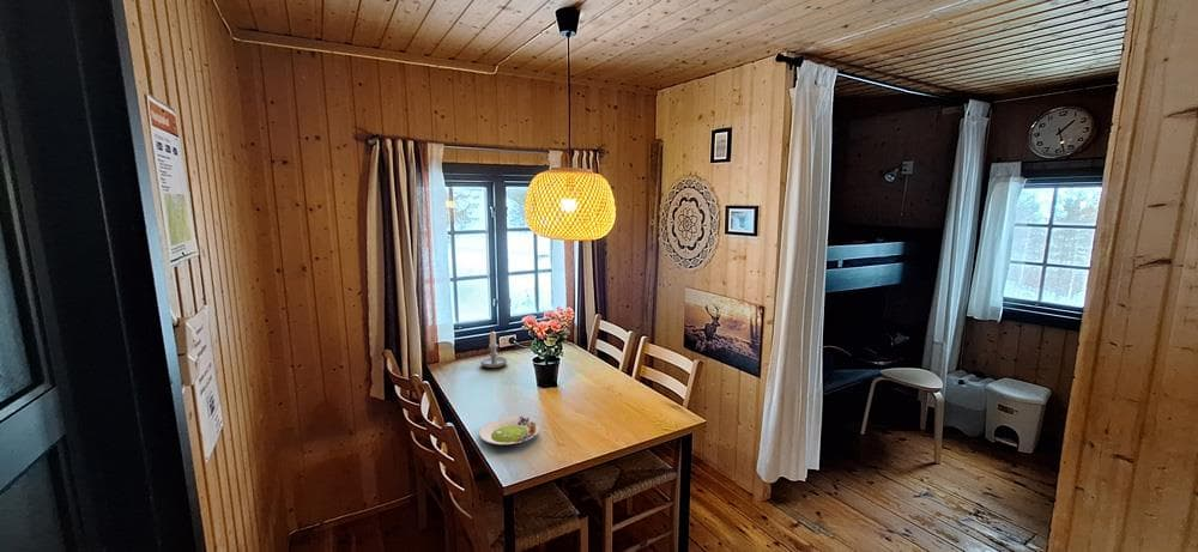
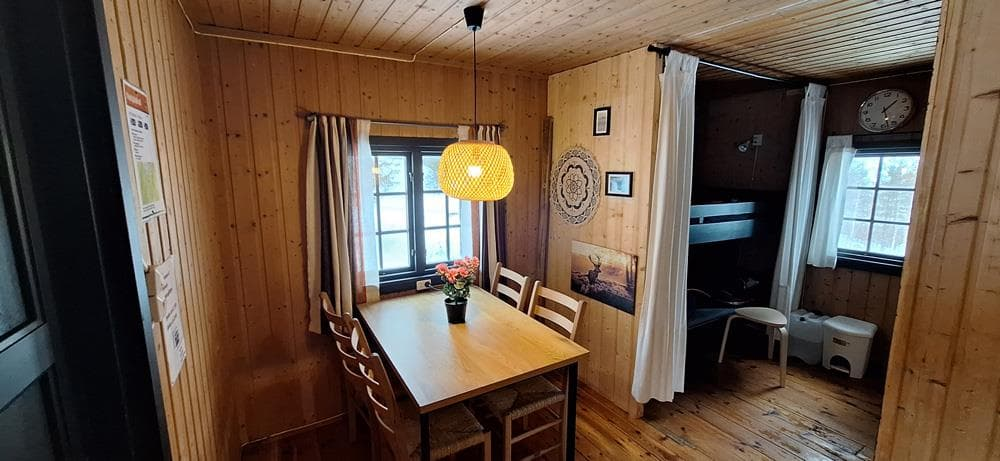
- candle [479,330,508,369]
- salad plate [478,414,540,445]
